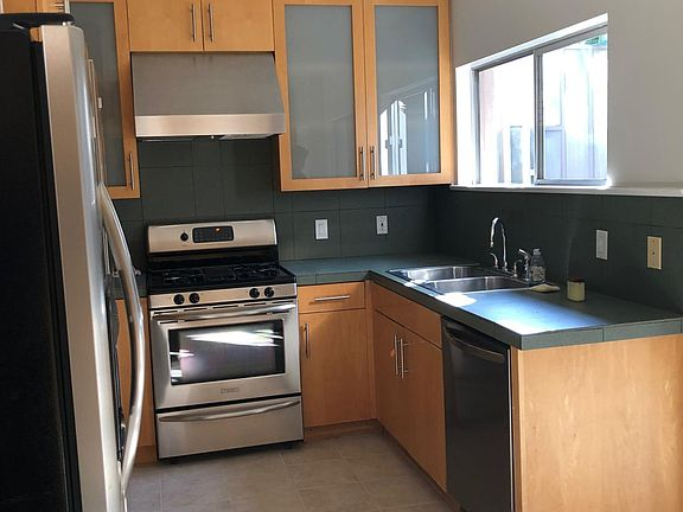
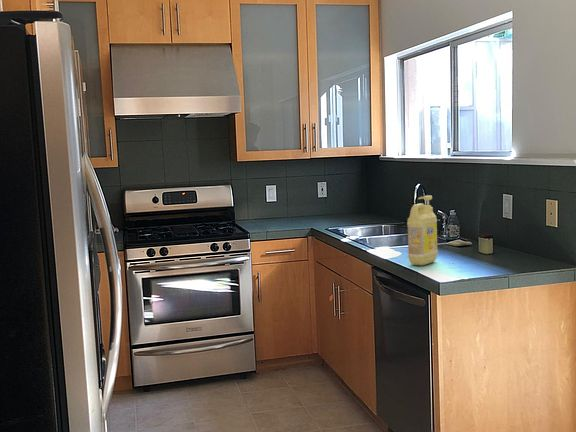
+ detergent [406,195,439,267]
